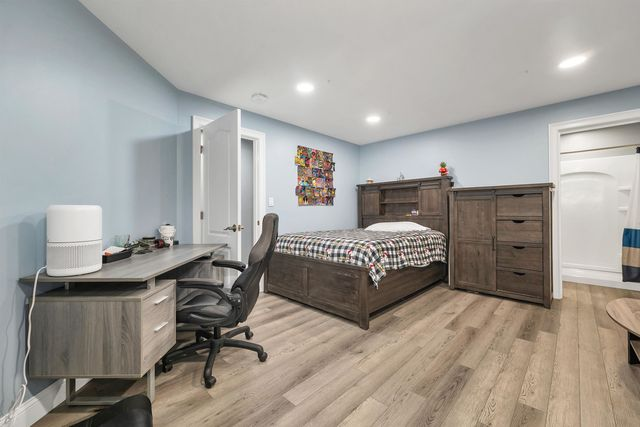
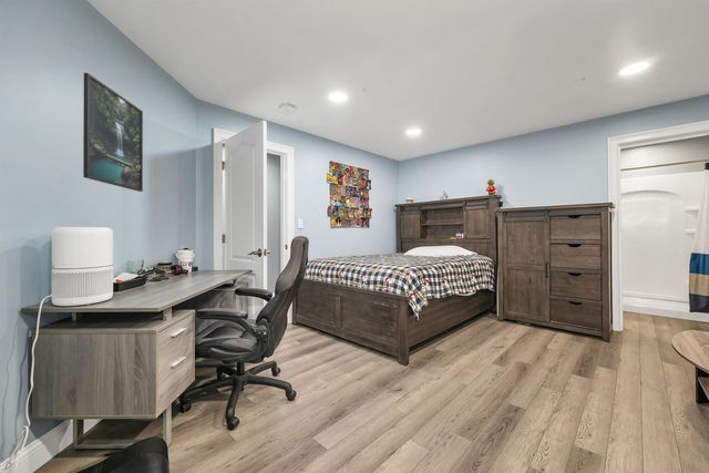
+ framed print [82,72,144,193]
